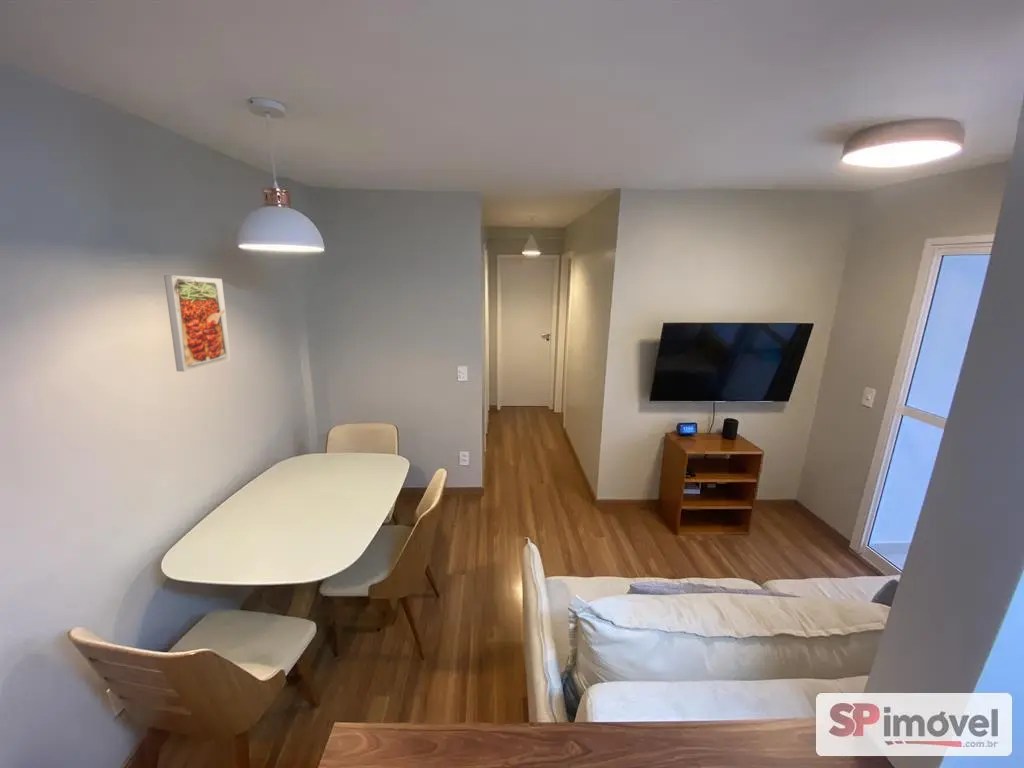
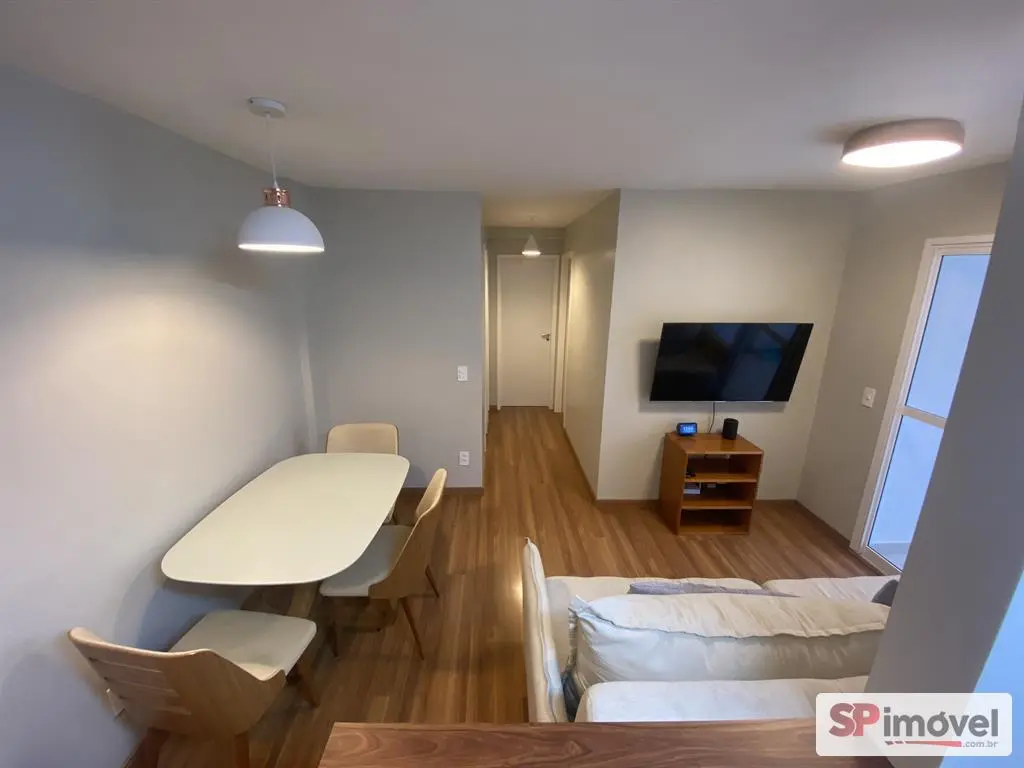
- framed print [163,274,232,372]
